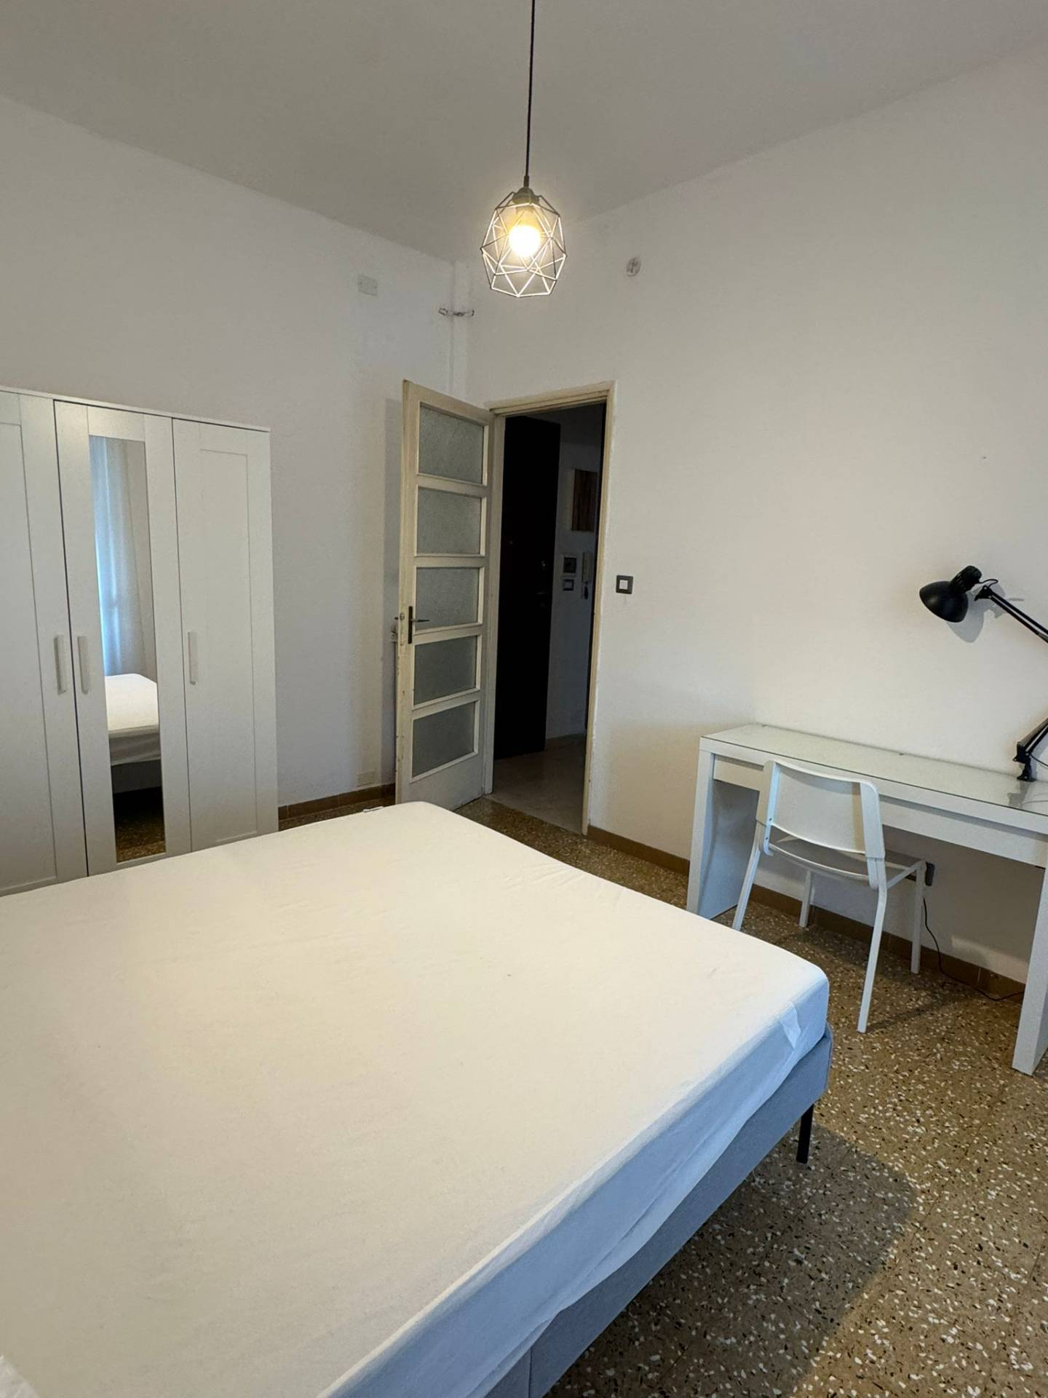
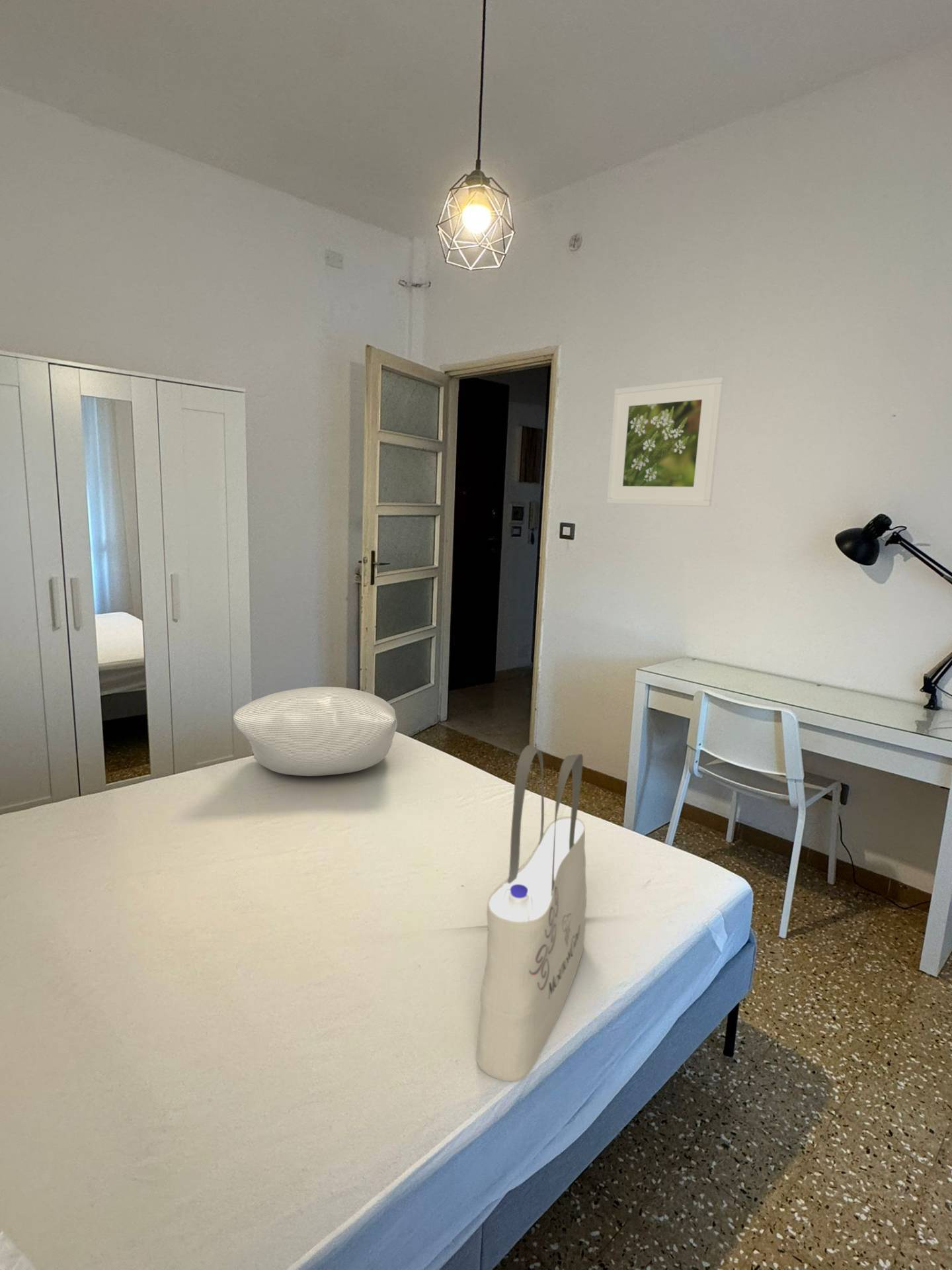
+ pillow [233,686,398,777]
+ tote bag [476,744,587,1082]
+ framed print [606,376,725,507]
